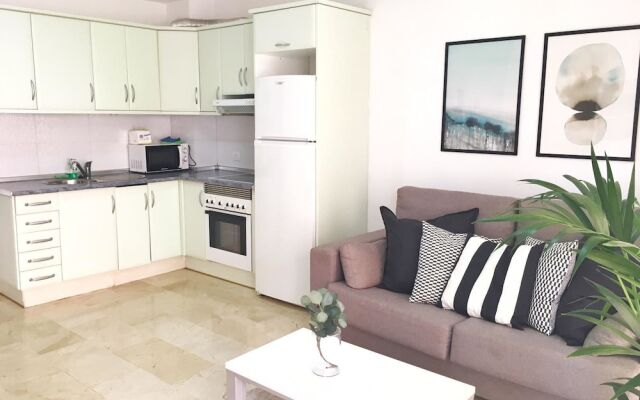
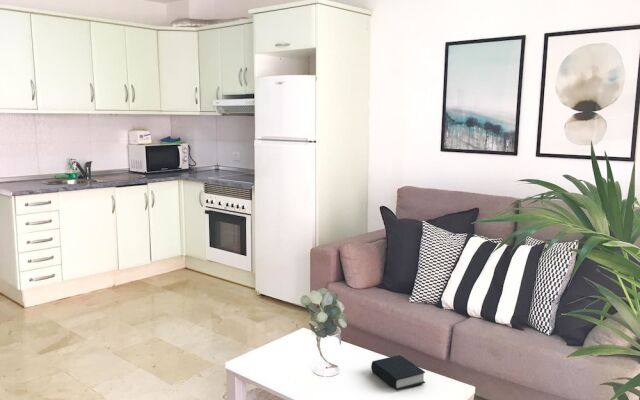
+ book [370,354,426,391]
